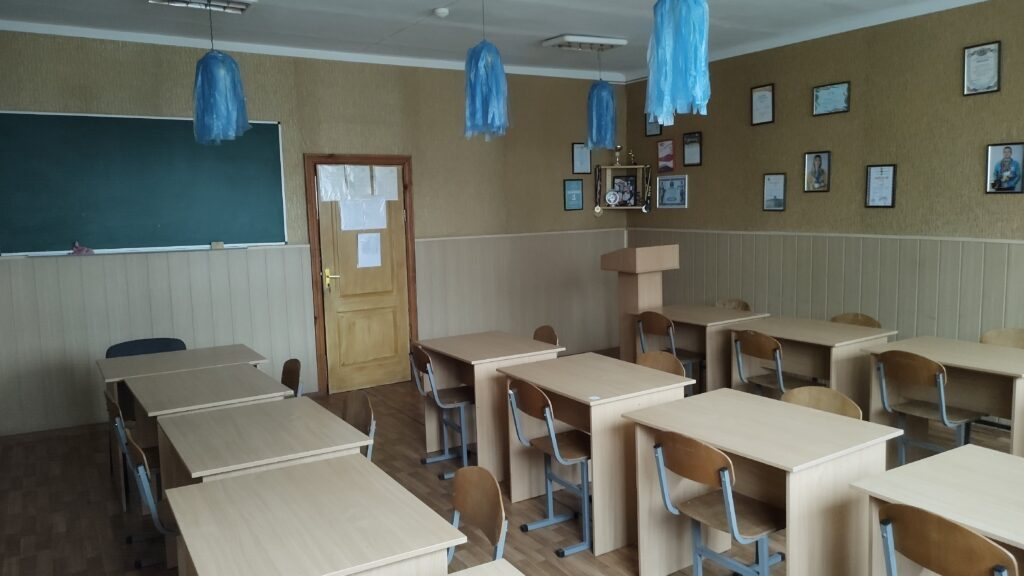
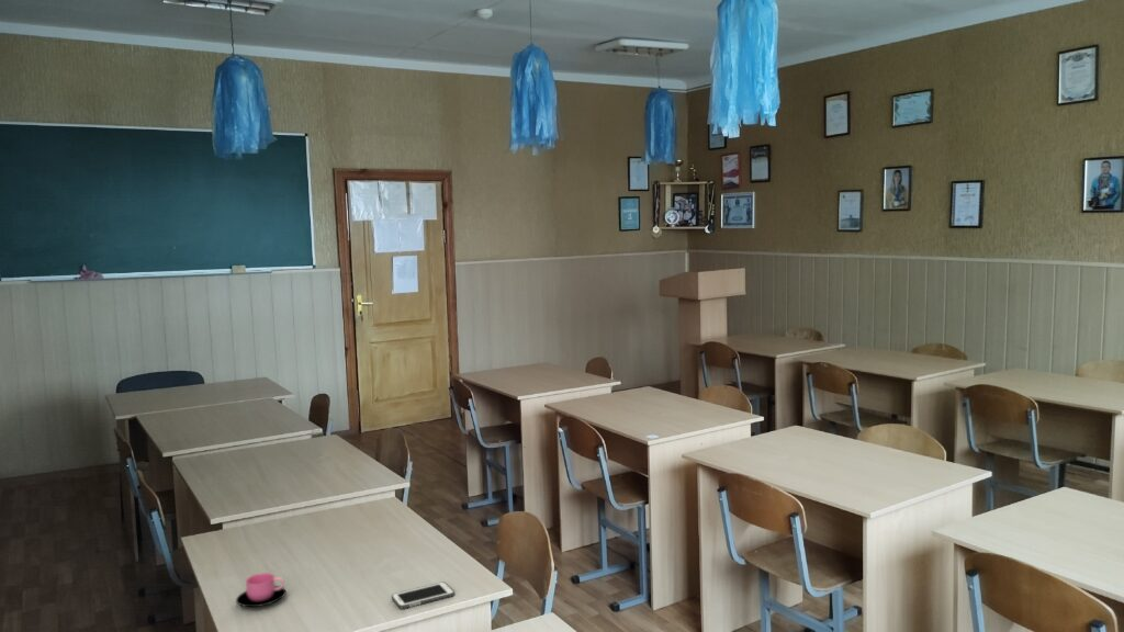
+ cup [235,572,288,608]
+ cell phone [391,582,456,610]
